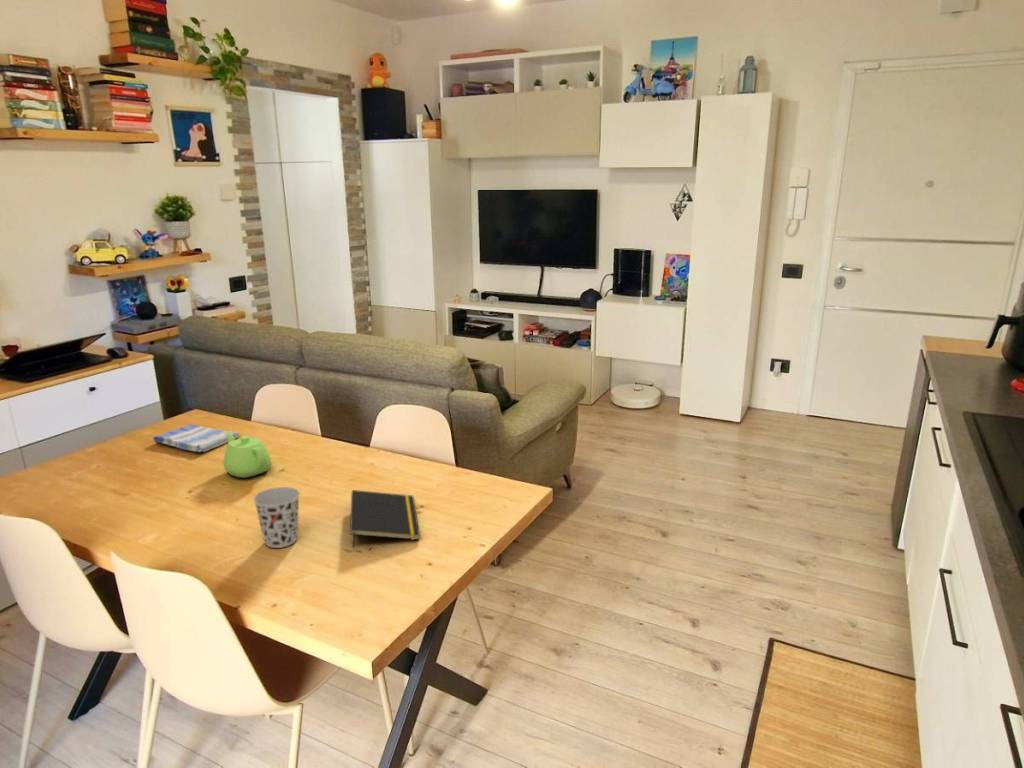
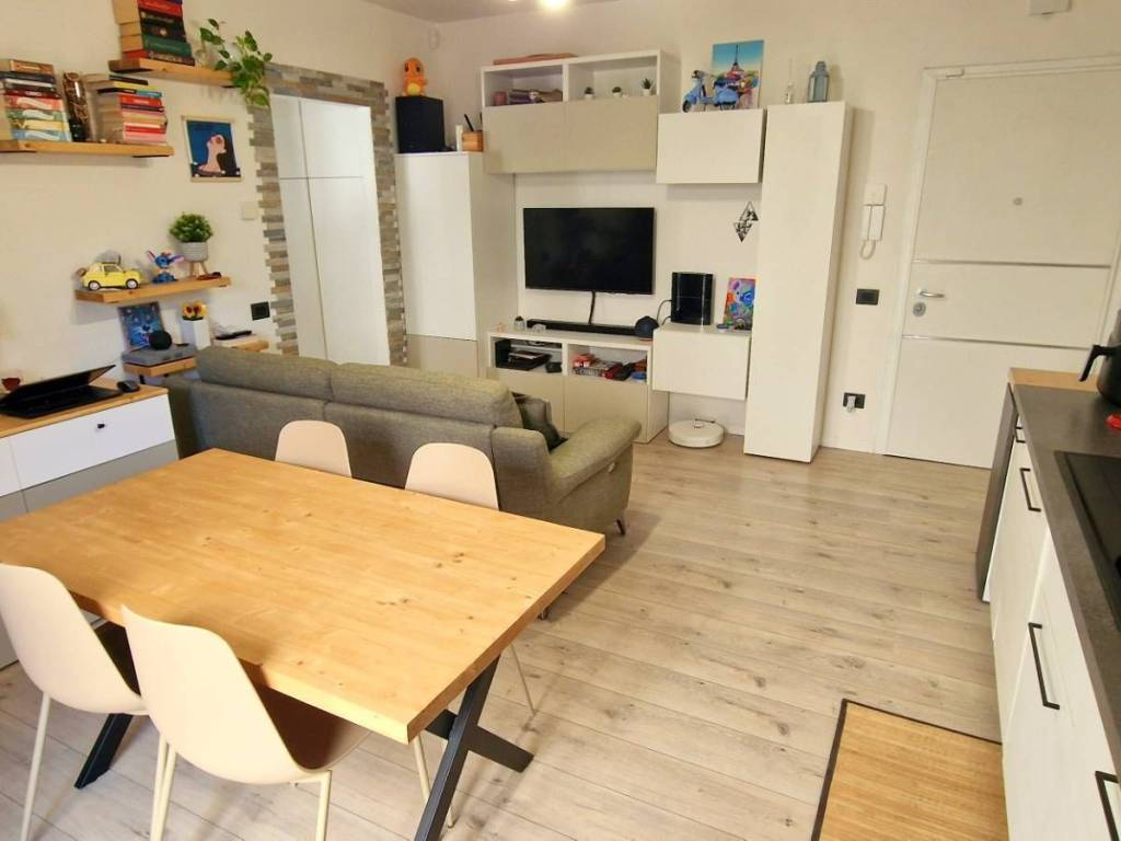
- cup [252,486,301,549]
- dish towel [152,424,241,453]
- teapot [223,431,272,479]
- notepad [349,489,421,549]
